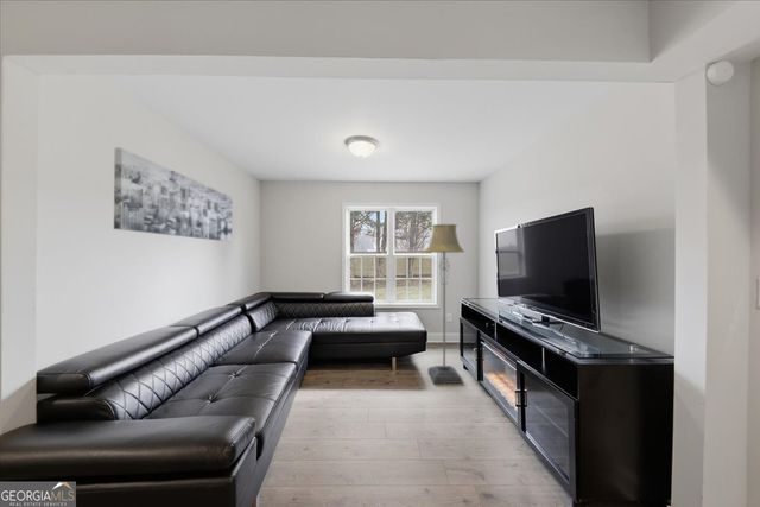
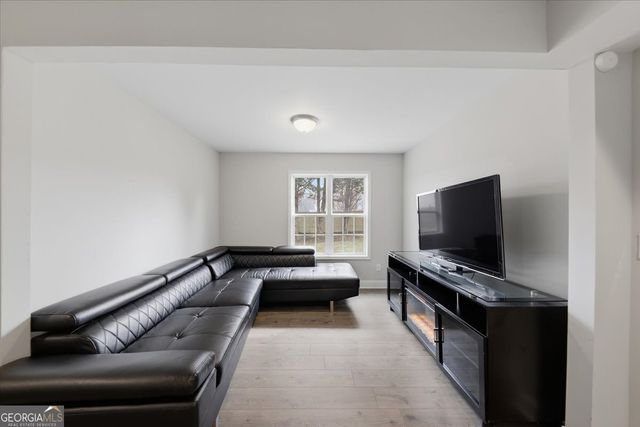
- floor lamp [424,223,466,385]
- wall art [113,147,234,242]
